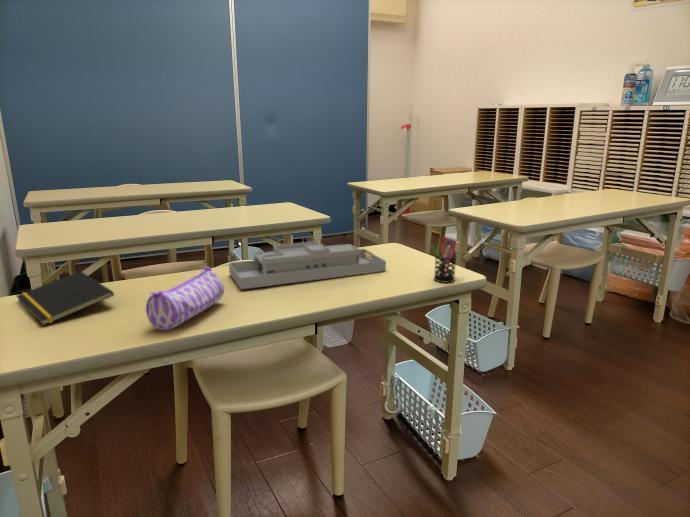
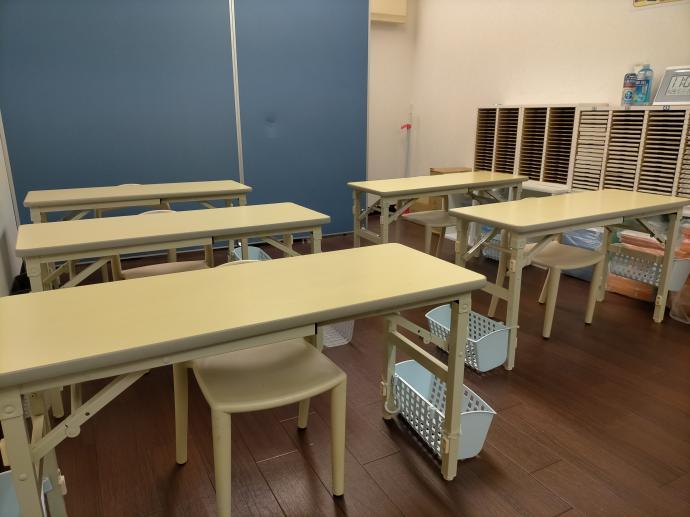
- pen holder [429,235,457,284]
- desk organizer [228,240,387,290]
- pencil case [145,266,225,331]
- notepad [15,270,115,327]
